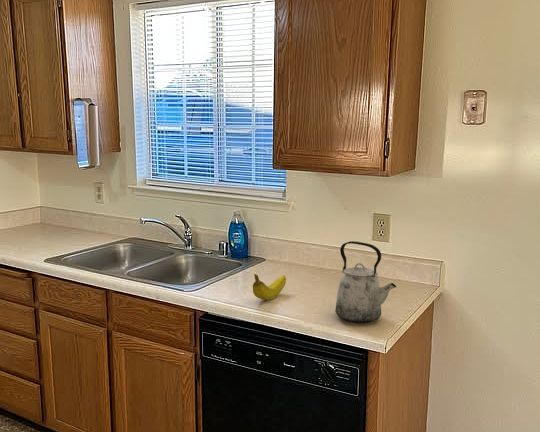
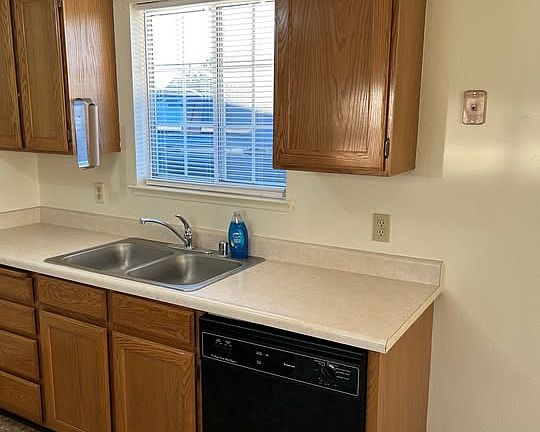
- kettle [334,240,397,324]
- fruit [252,273,287,301]
